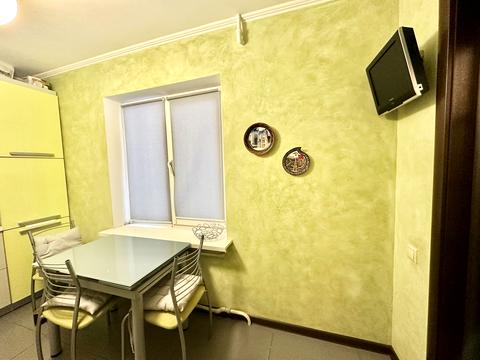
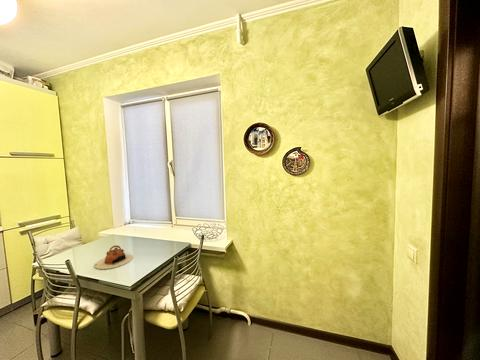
+ teapot [93,244,134,270]
